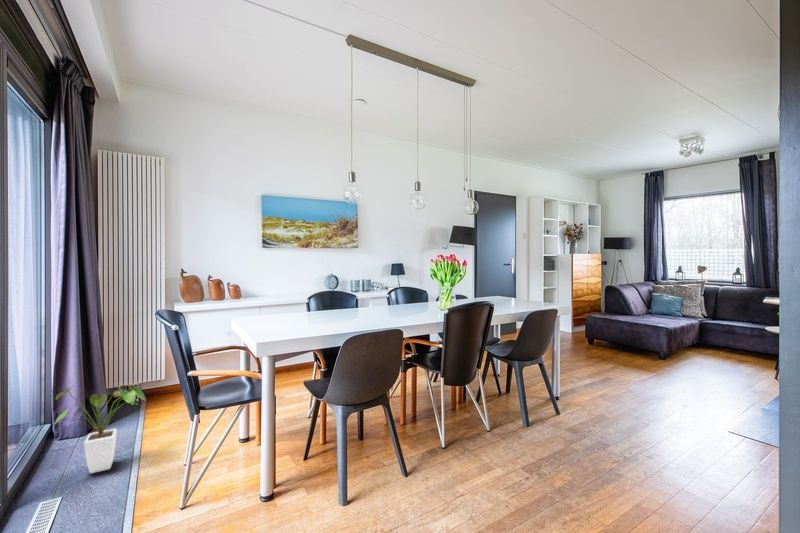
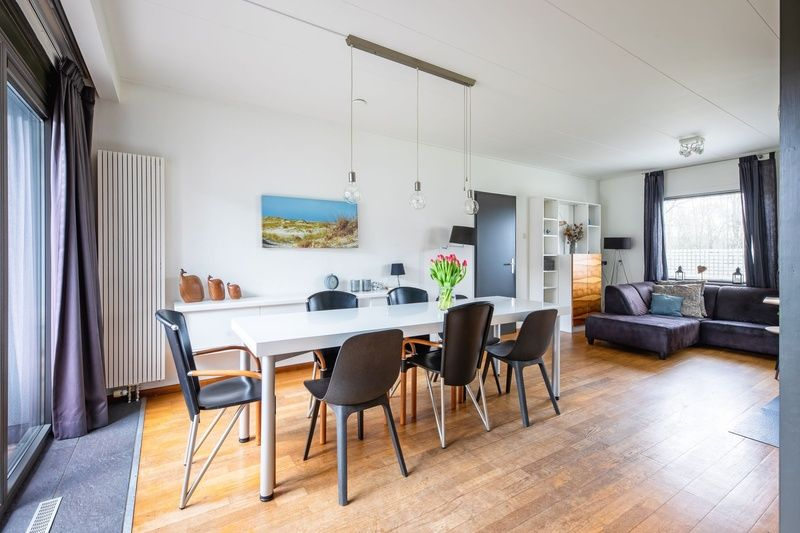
- house plant [54,384,146,474]
